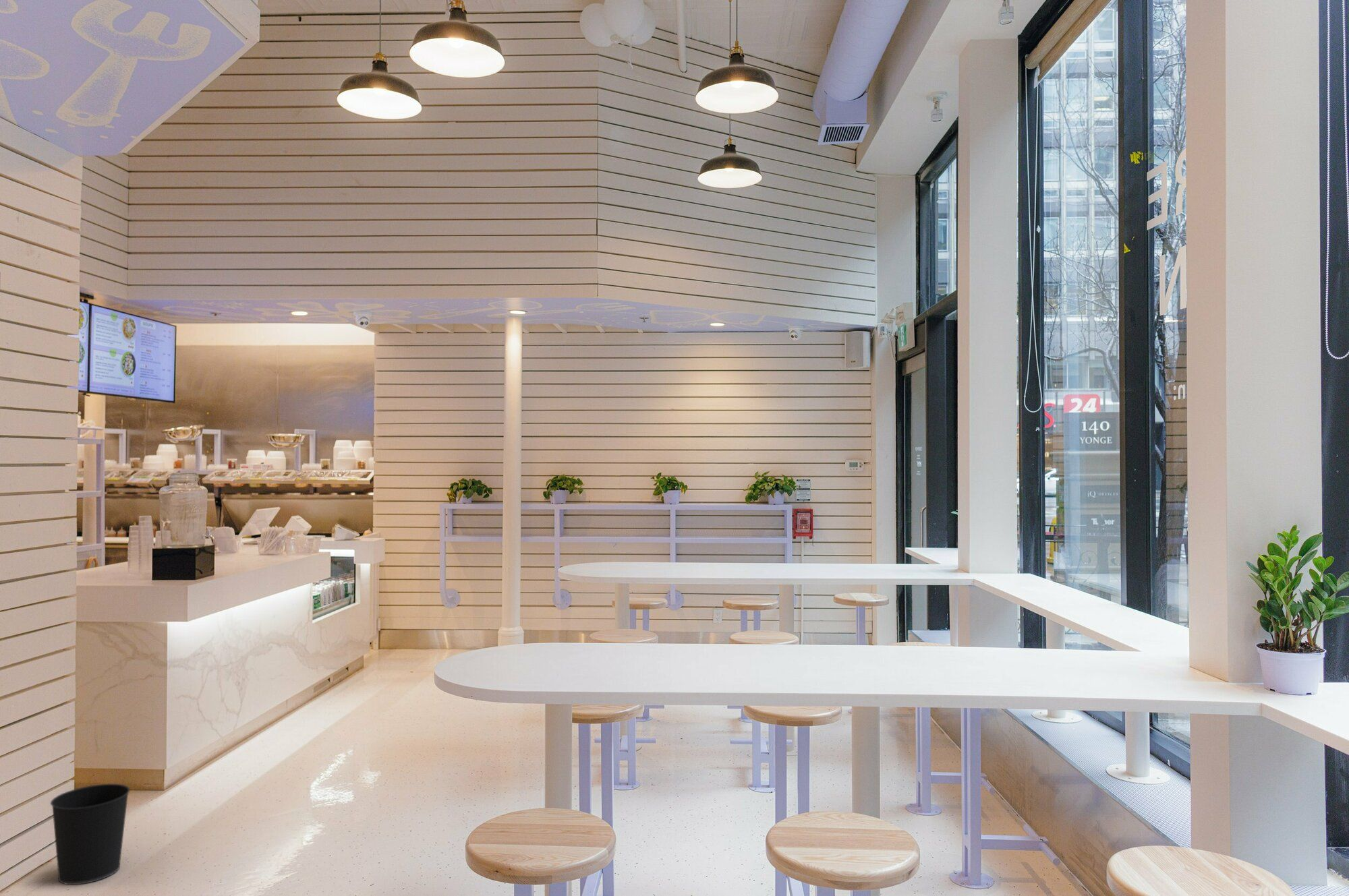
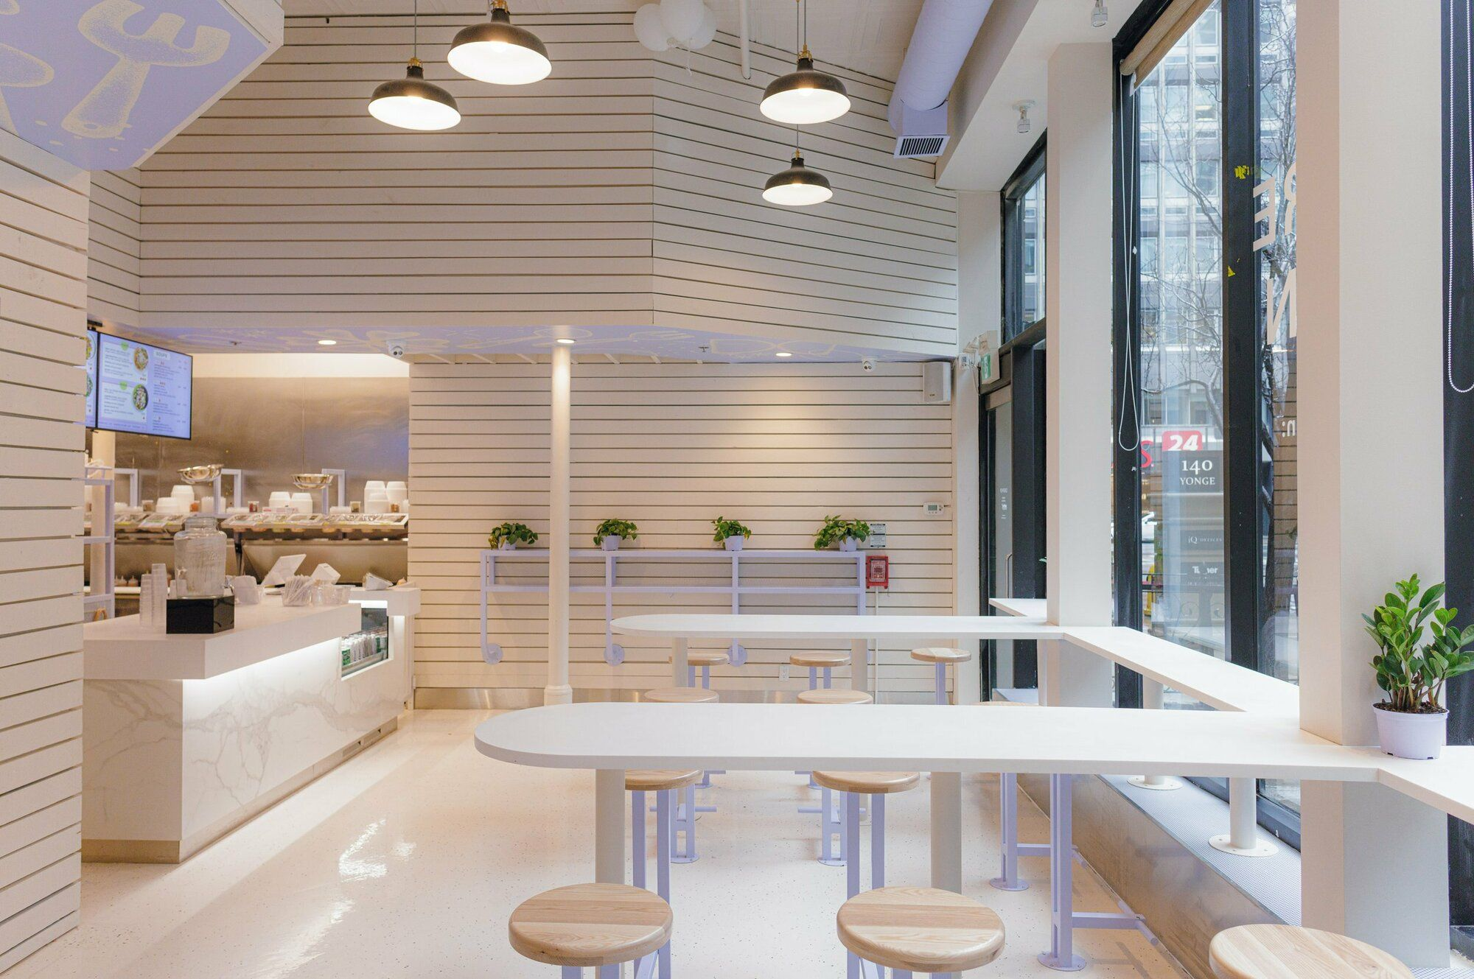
- wastebasket [50,783,131,885]
